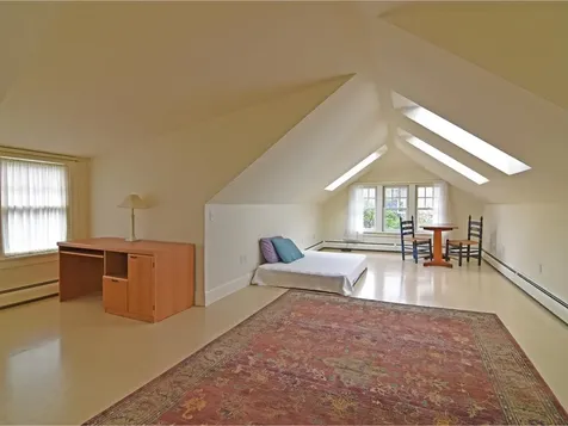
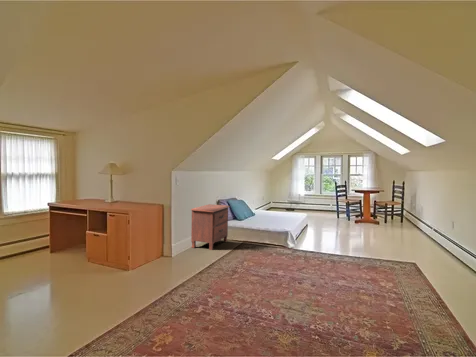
+ nightstand [190,203,231,251]
